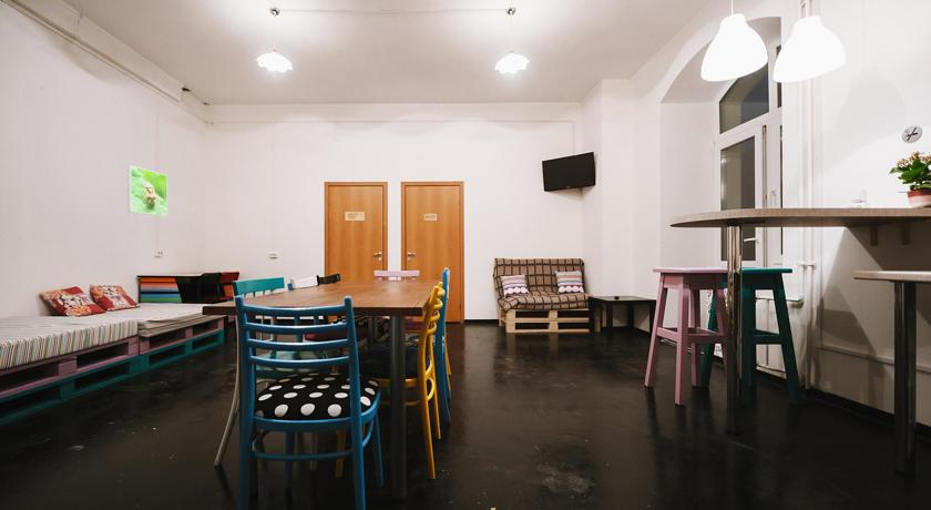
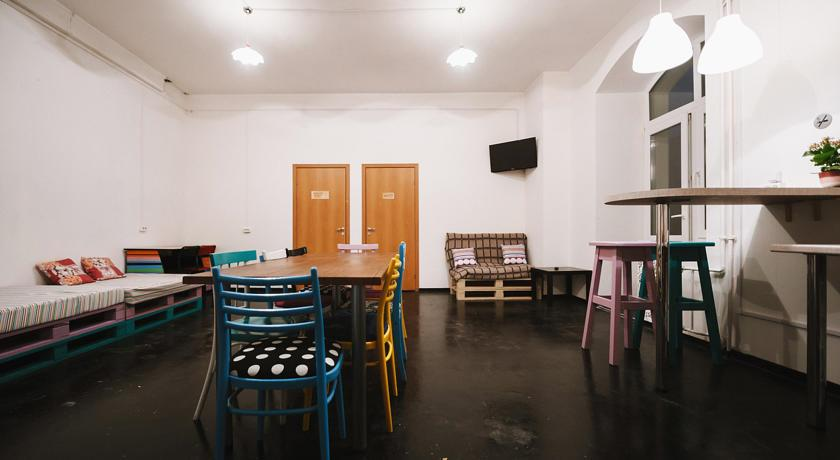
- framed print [126,164,168,217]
